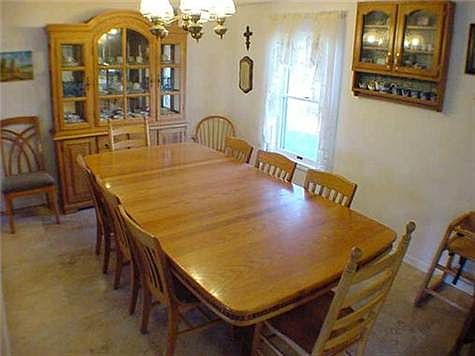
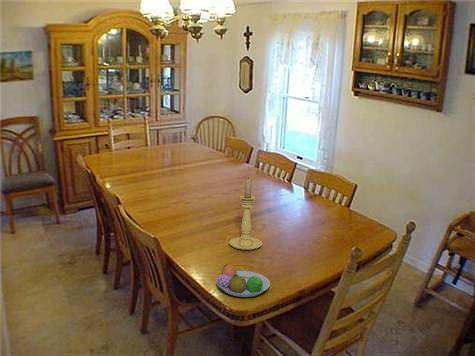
+ fruit bowl [216,263,271,298]
+ candle holder [228,176,263,251]
